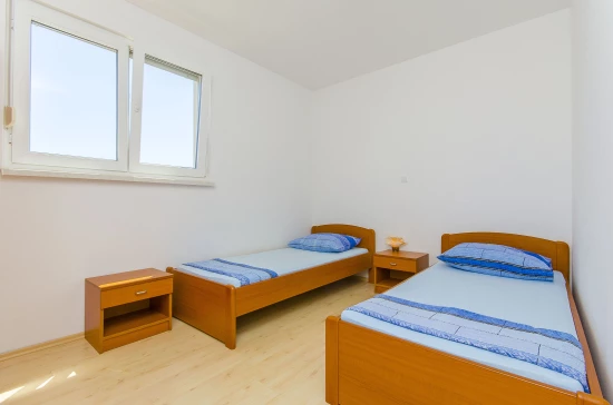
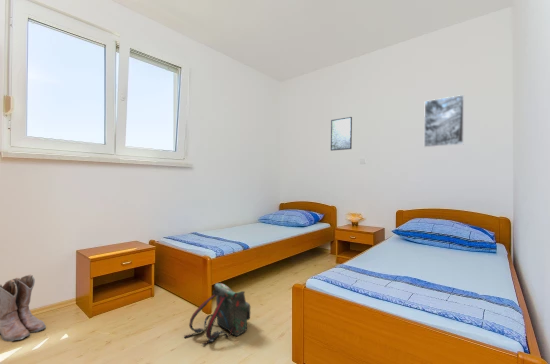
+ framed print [423,94,465,148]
+ backpack [183,282,251,346]
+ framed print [330,116,353,152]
+ boots [0,274,47,342]
